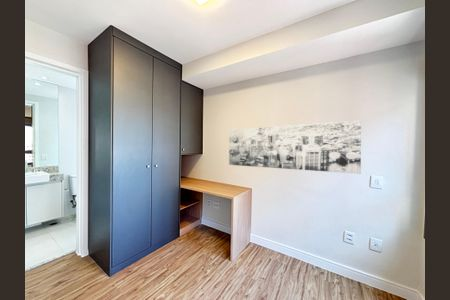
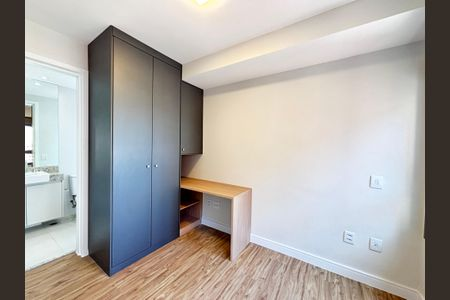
- wall art [228,120,362,175]
